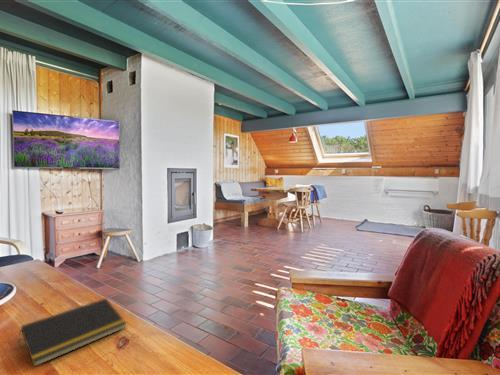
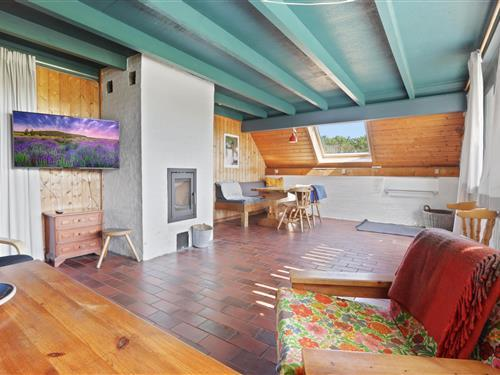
- notepad [17,297,128,368]
